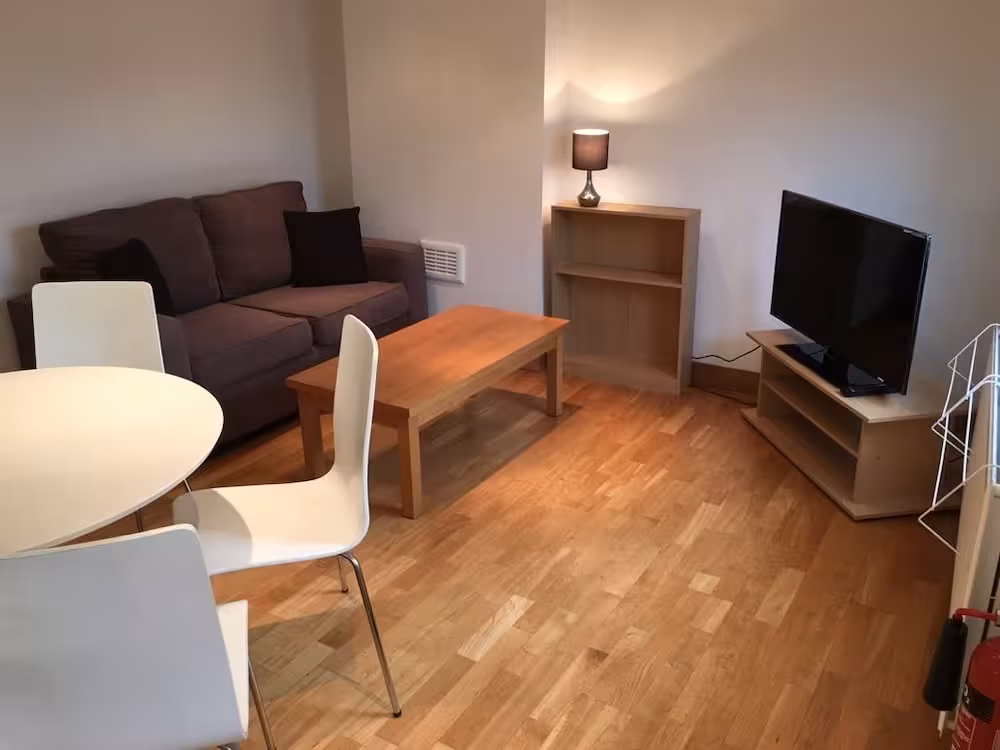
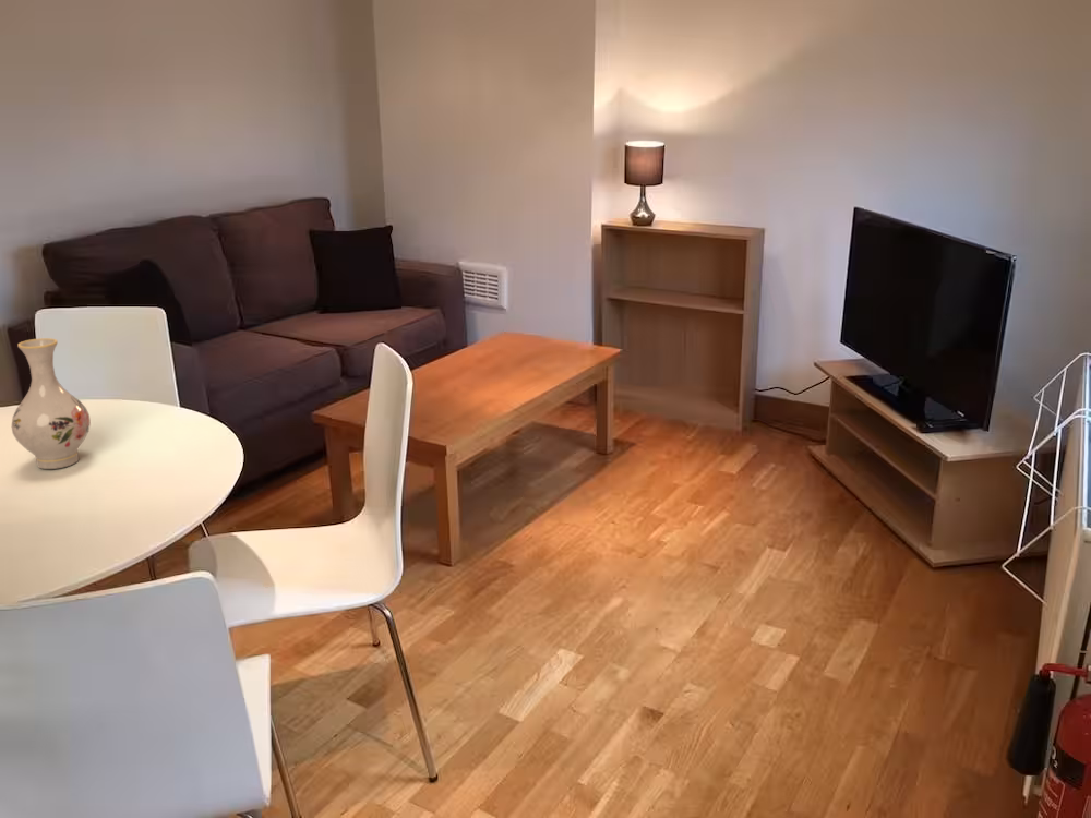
+ vase [10,337,92,470]
